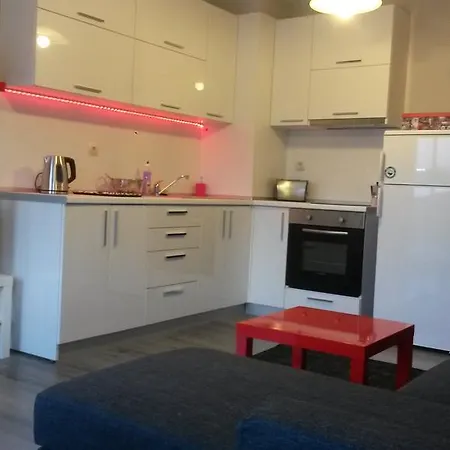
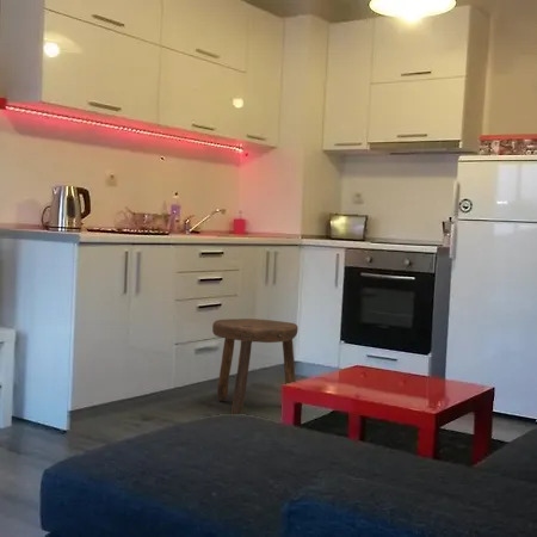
+ stool [211,317,300,415]
